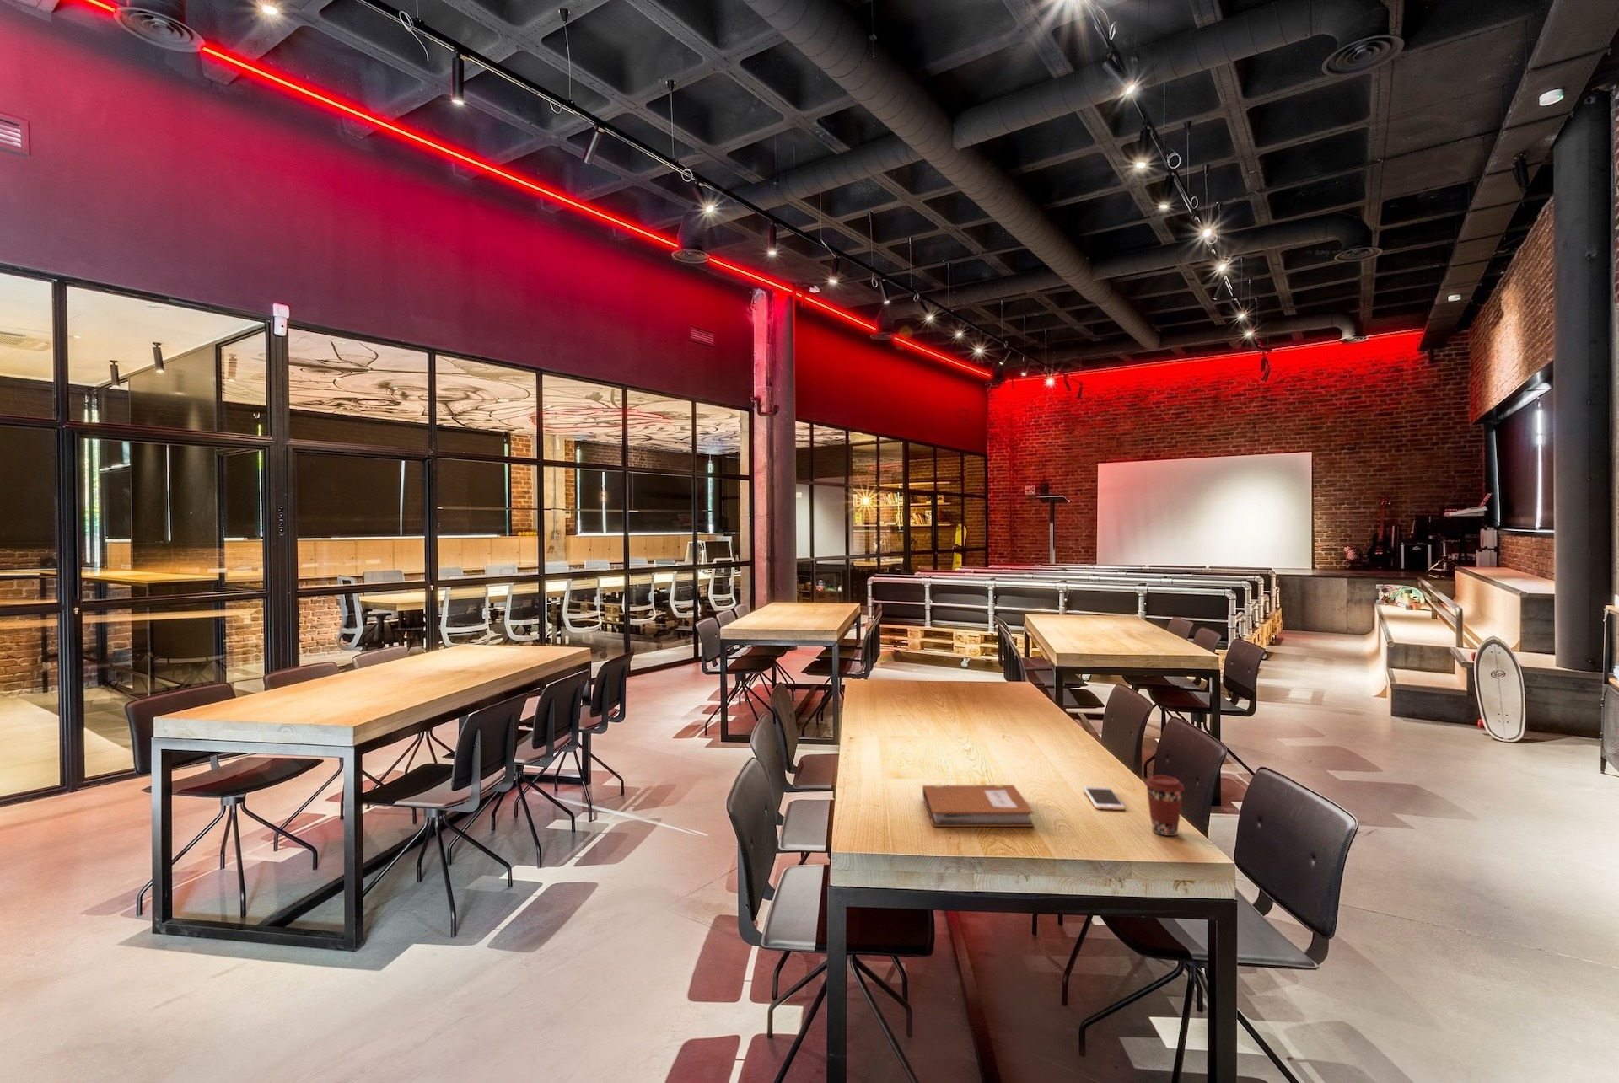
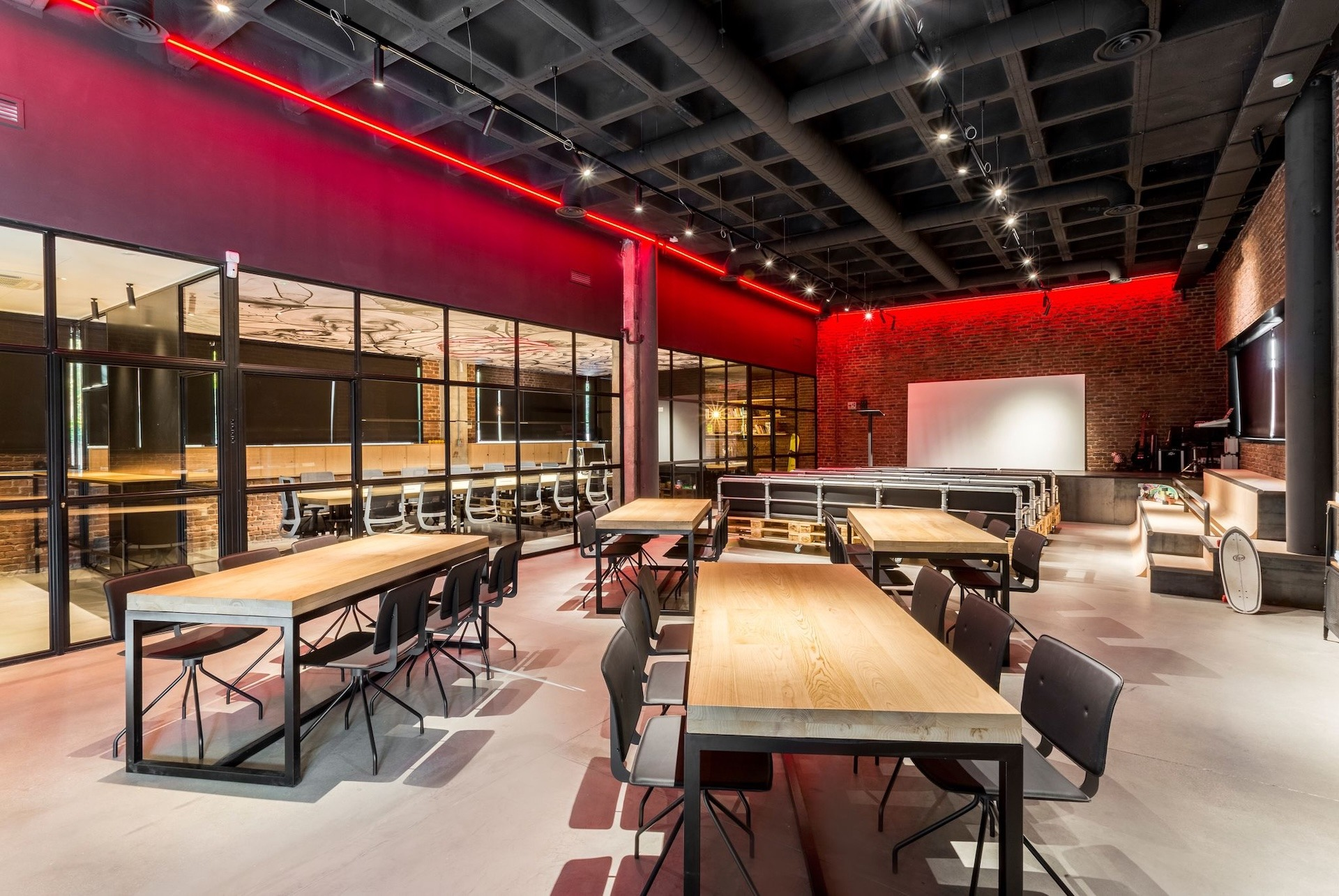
- smartphone [1082,786,1126,811]
- notebook [921,783,1035,828]
- coffee cup [1144,775,1186,836]
